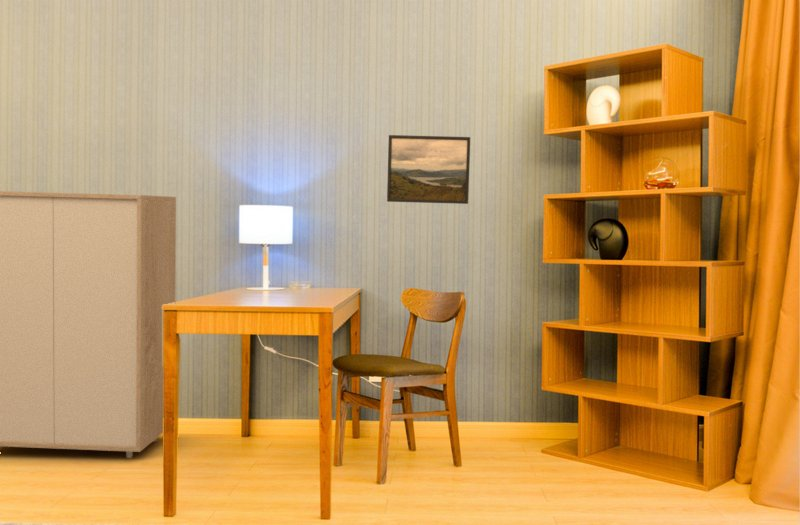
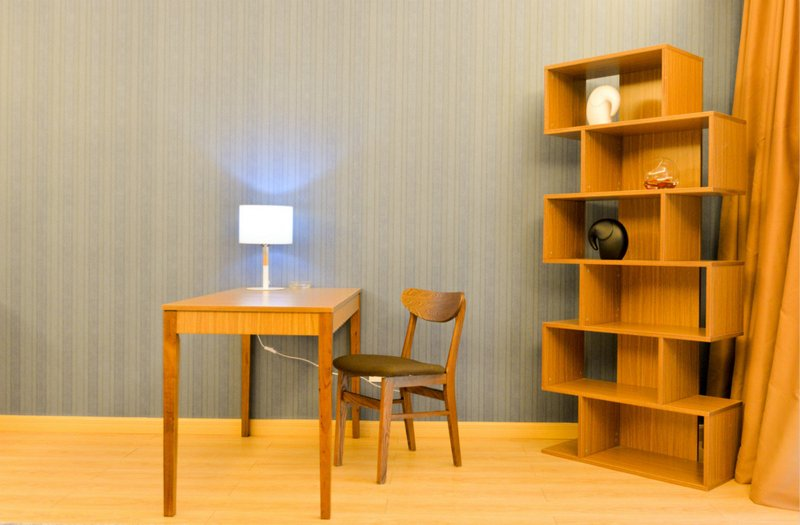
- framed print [386,134,471,205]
- storage cabinet [0,190,177,459]
